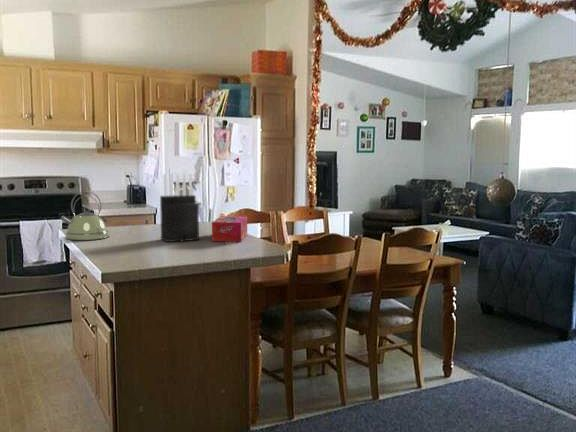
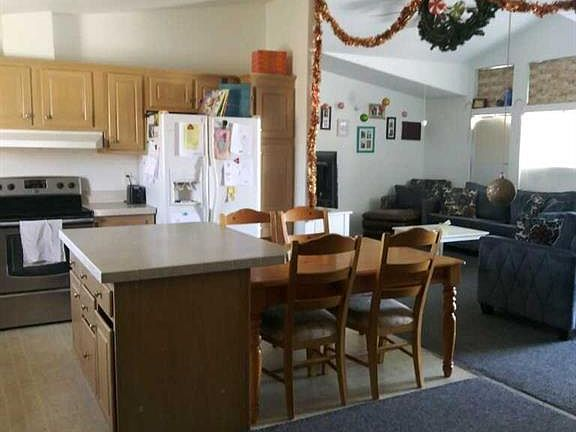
- tissue box [211,215,248,243]
- kettle [58,190,110,241]
- knife block [159,173,200,243]
